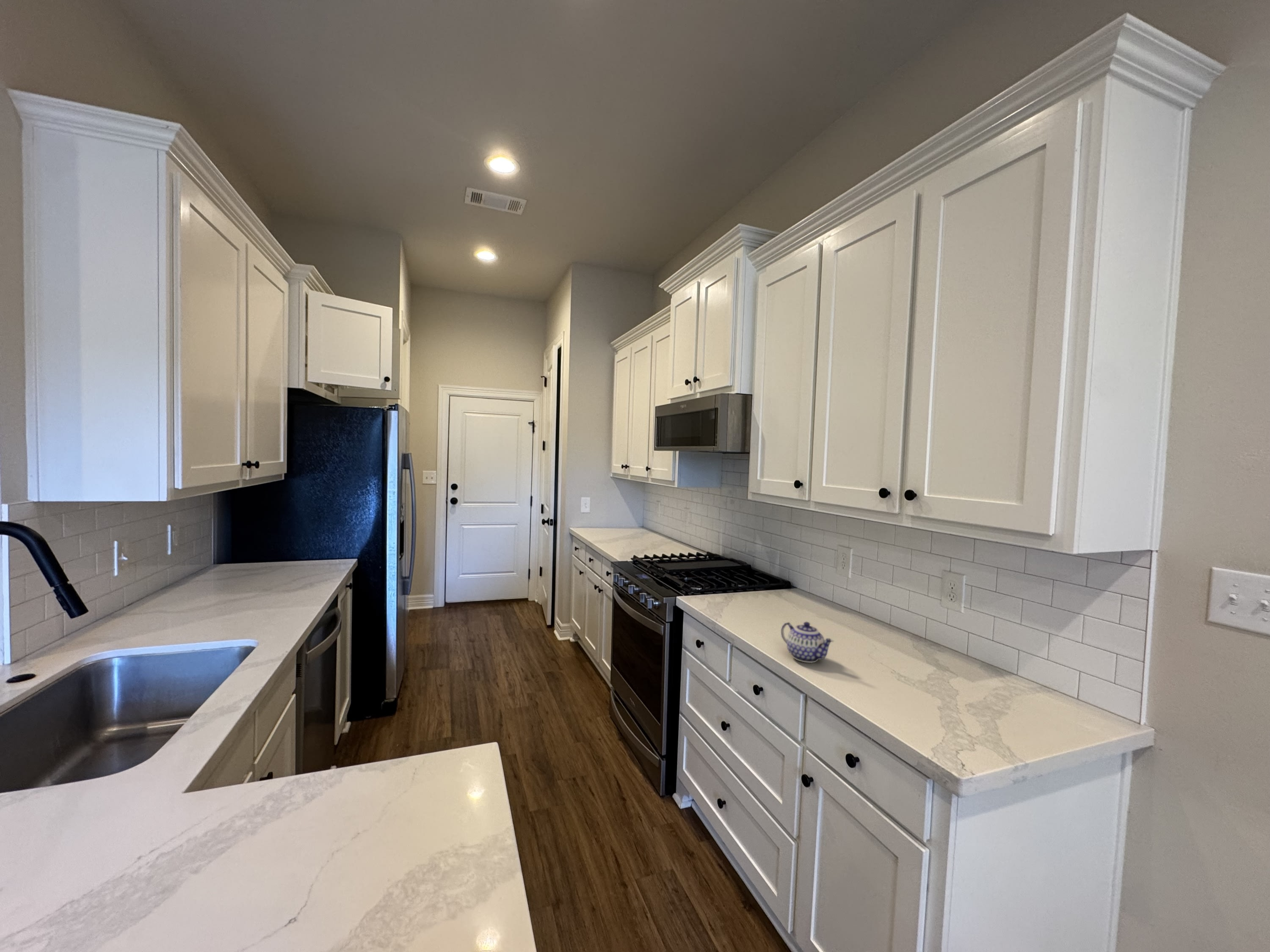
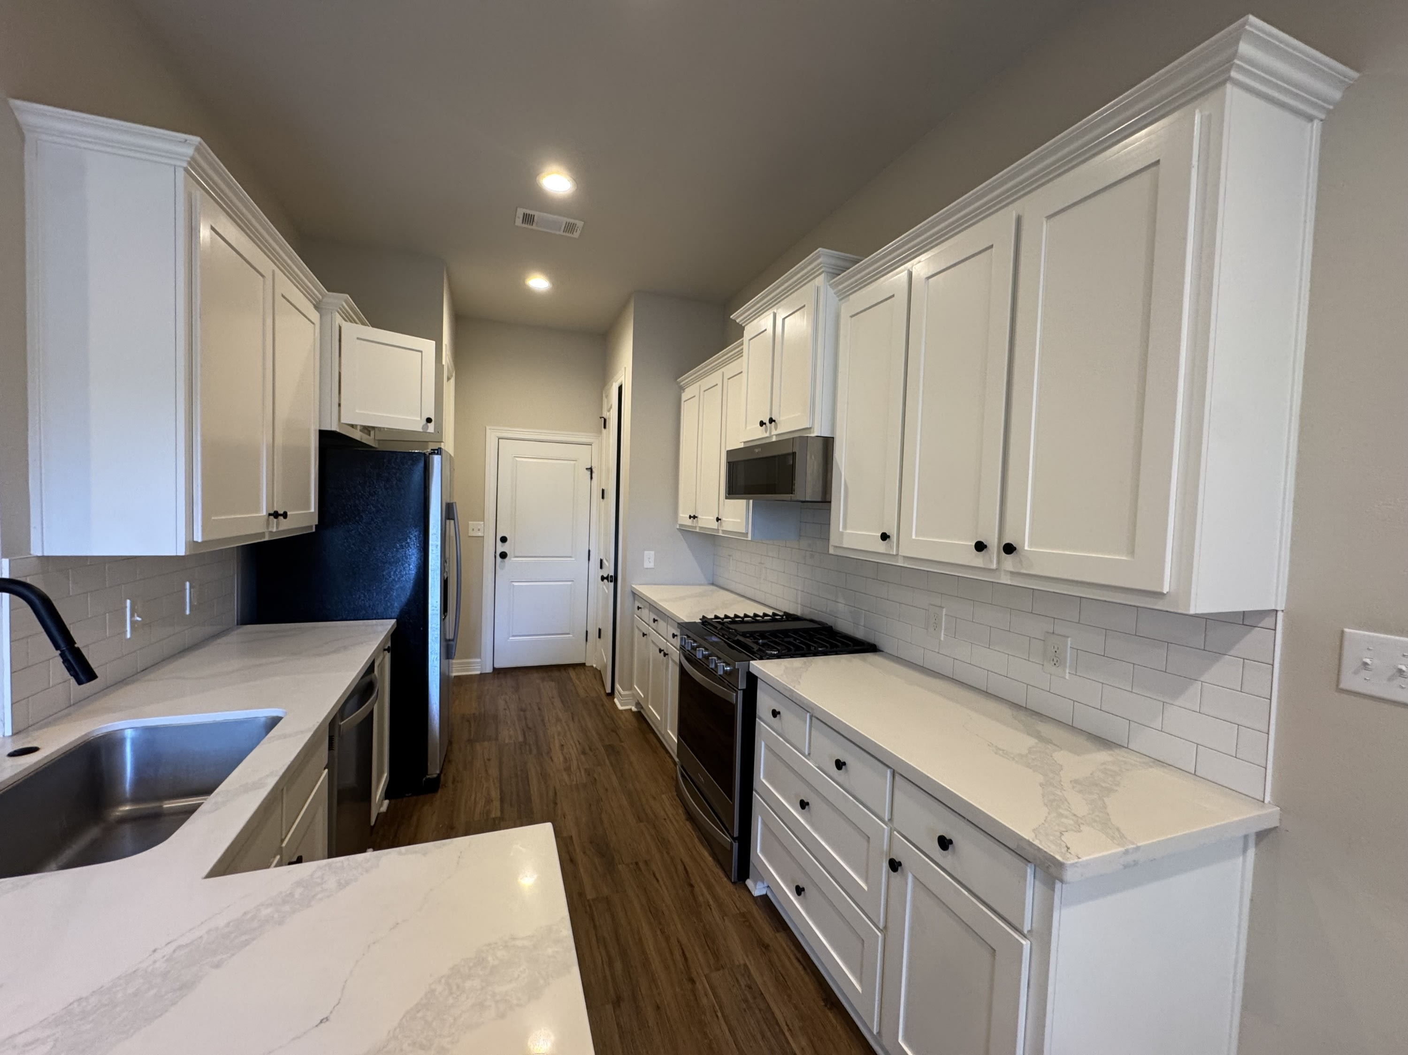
- teapot [781,622,834,663]
